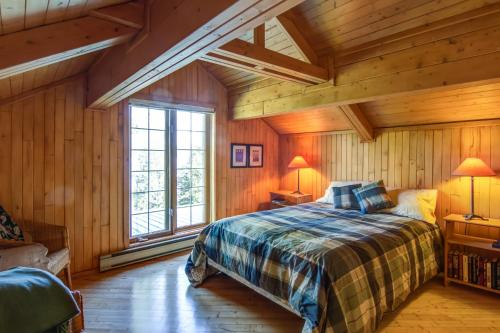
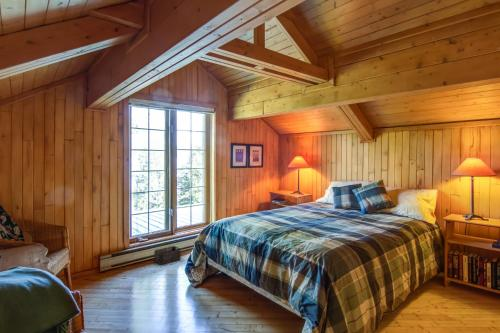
+ storage bin [153,245,182,265]
